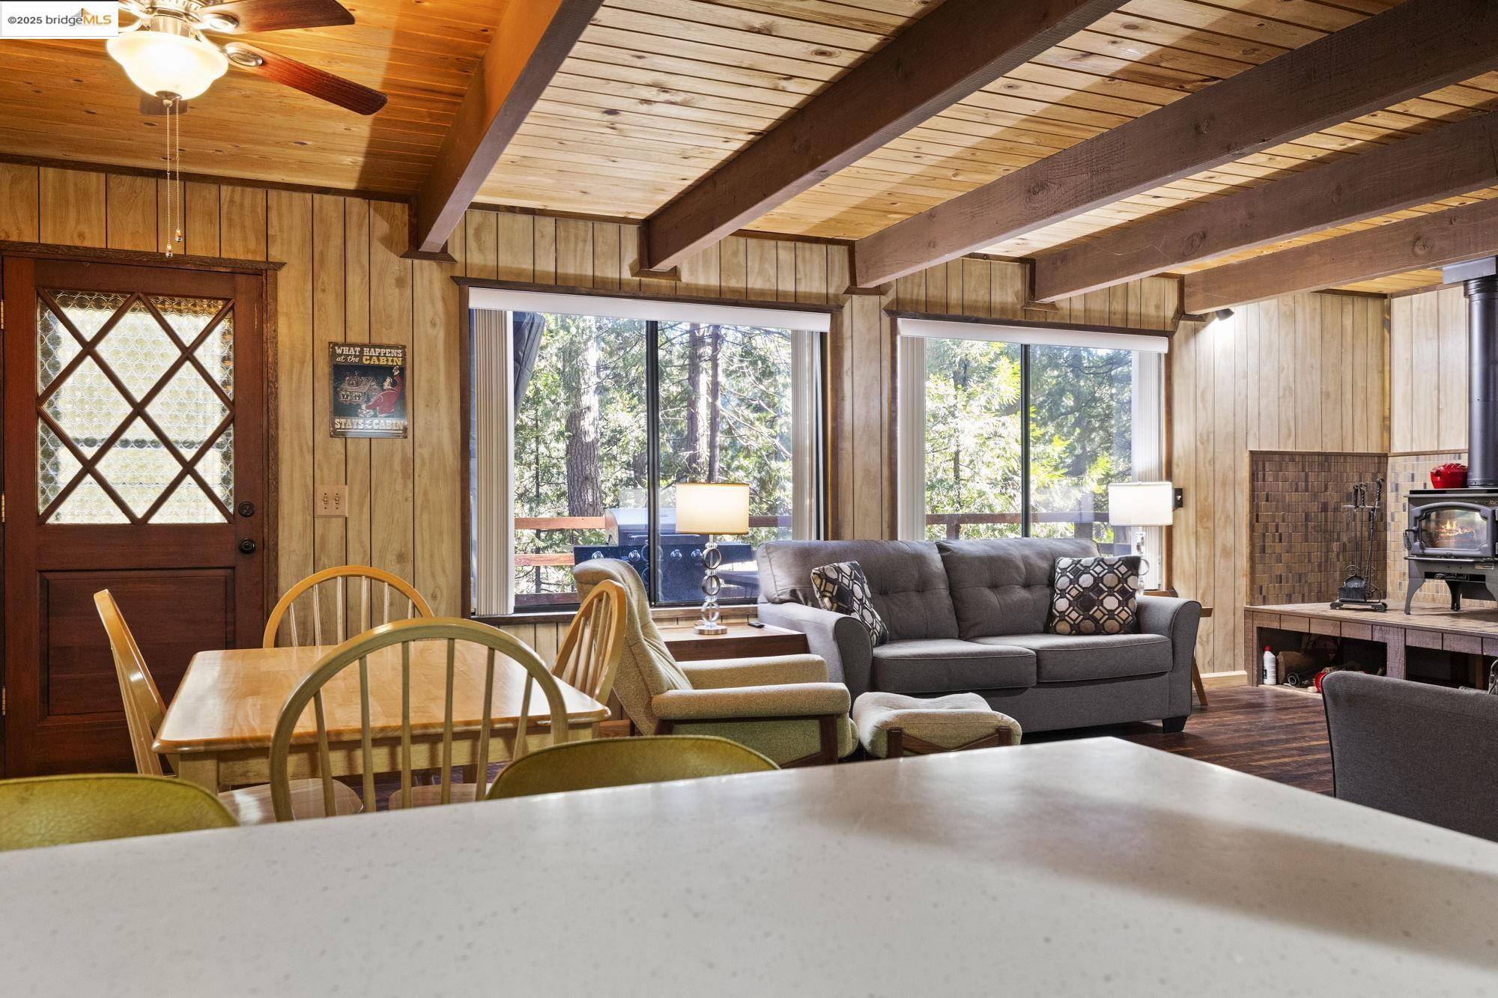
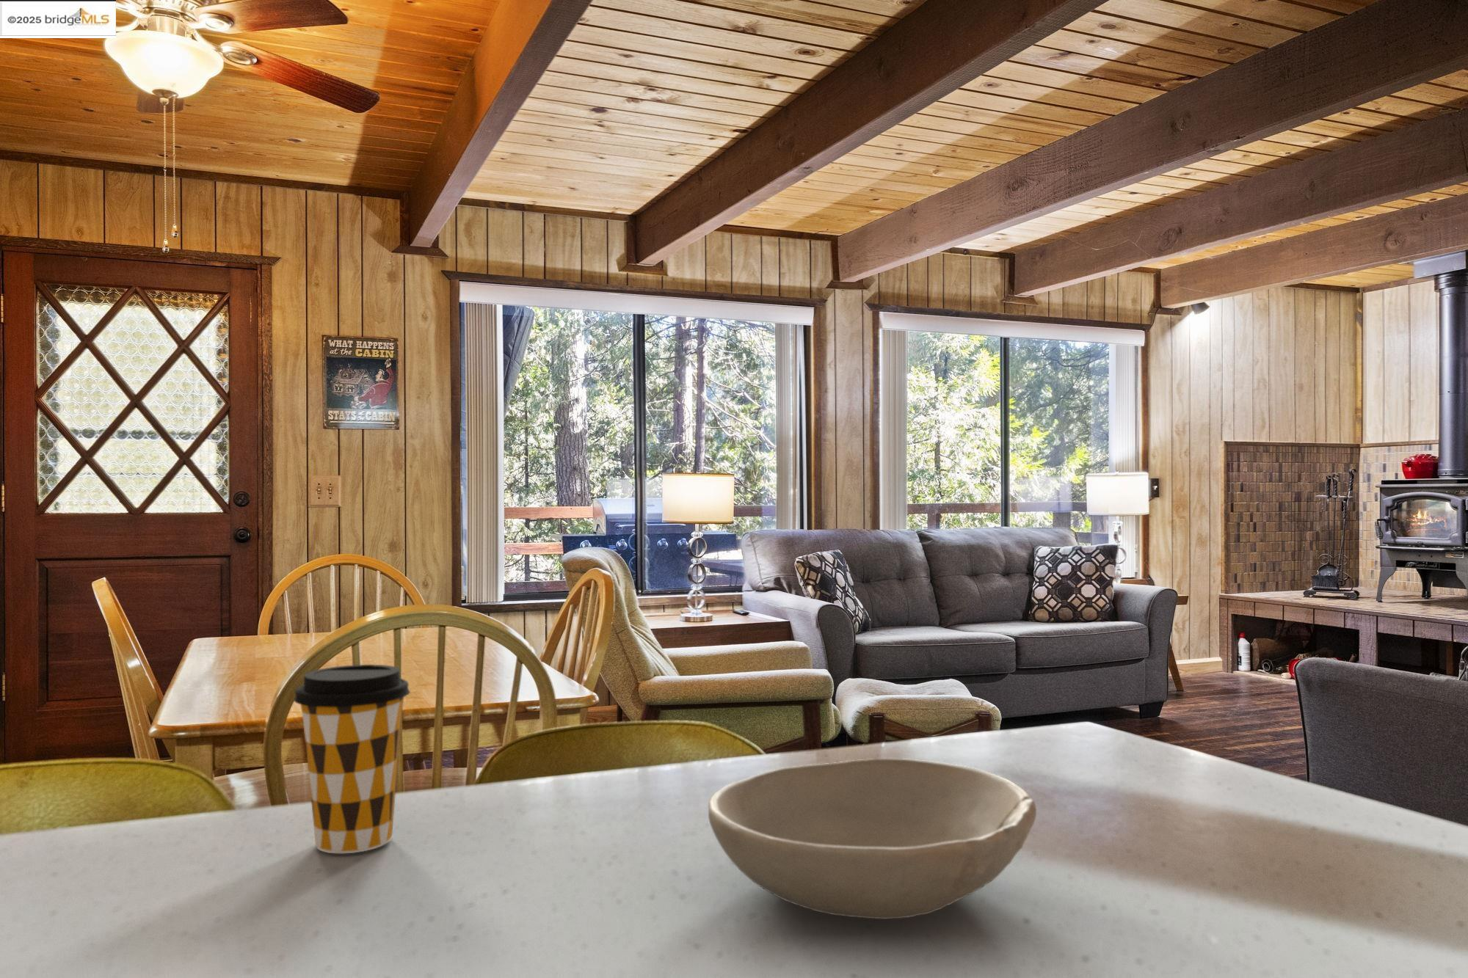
+ coffee cup [293,664,411,854]
+ bowl [707,758,1037,920]
